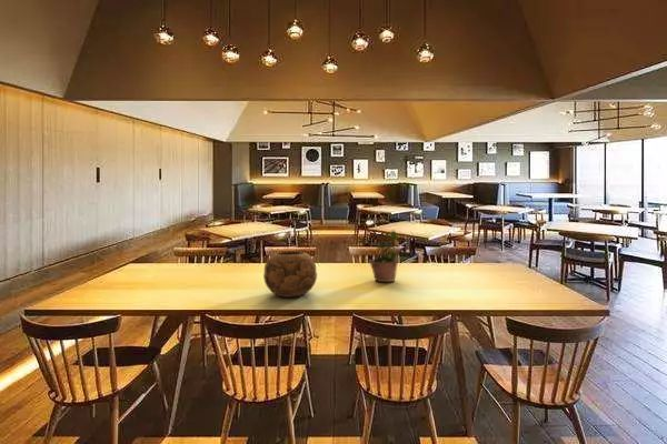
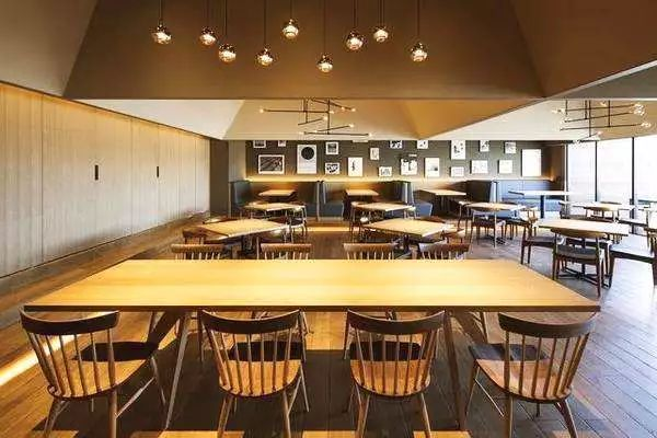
- decorative bowl [262,251,318,299]
- potted plant [368,230,401,283]
